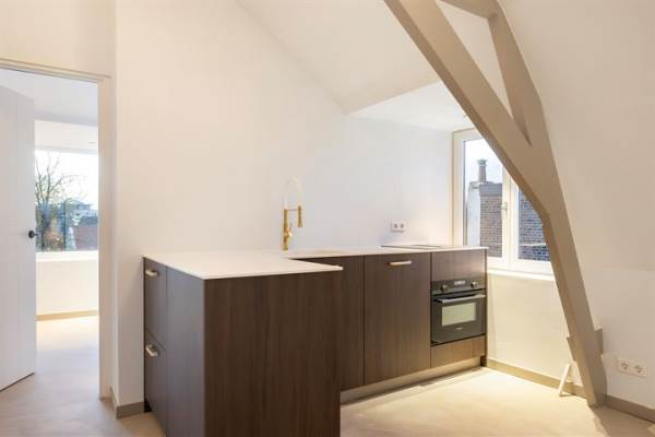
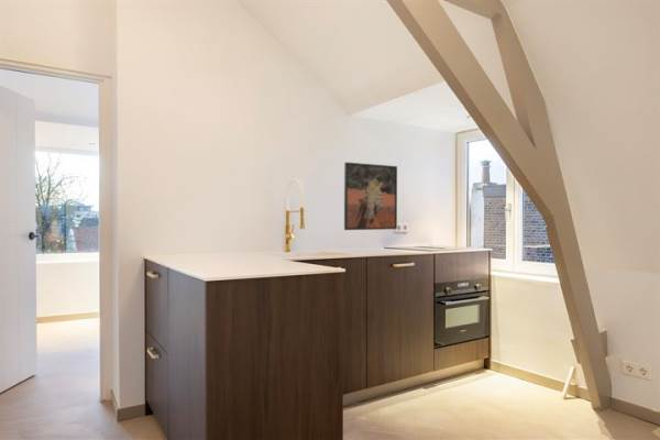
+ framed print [343,162,398,231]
